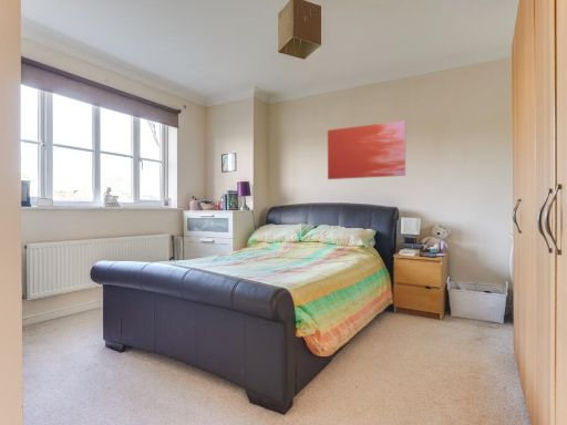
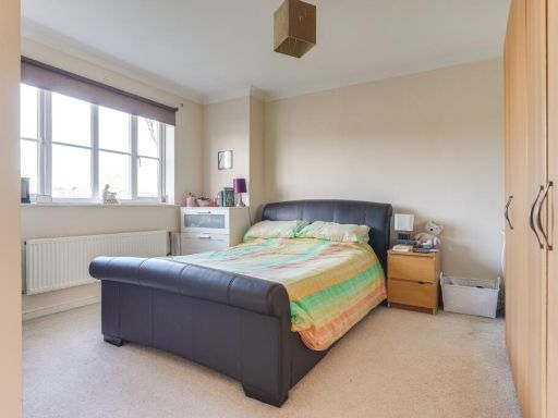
- wall art [327,120,406,180]
